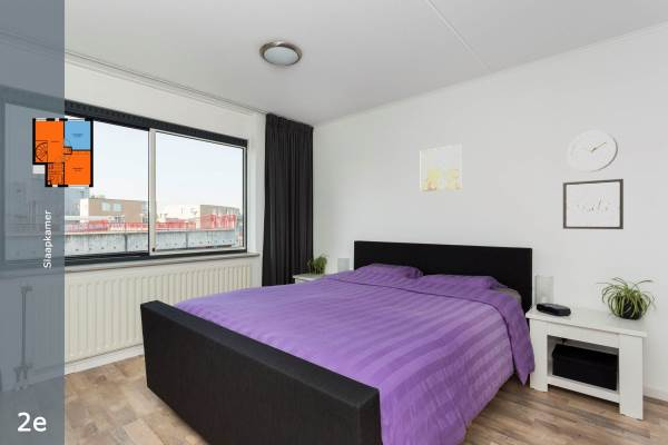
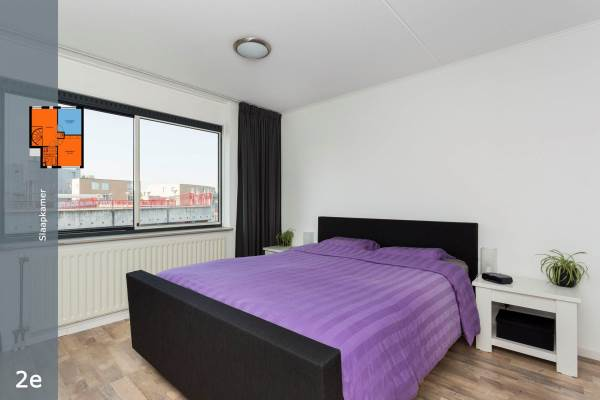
- wall clock [567,130,619,172]
- wall art [420,144,462,192]
- wall art [562,178,625,230]
